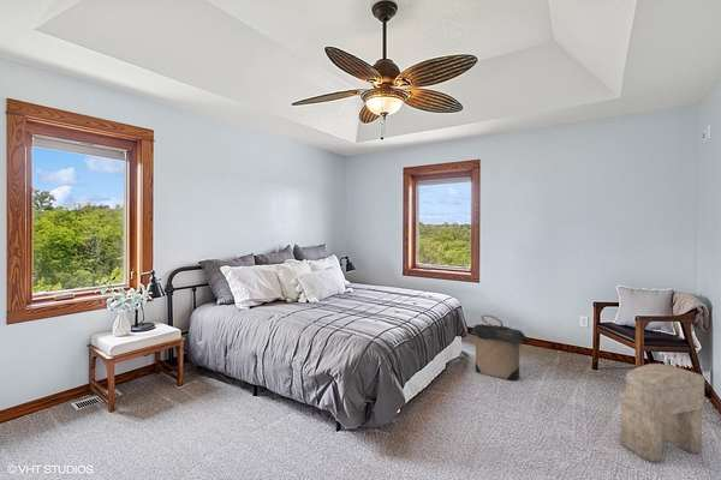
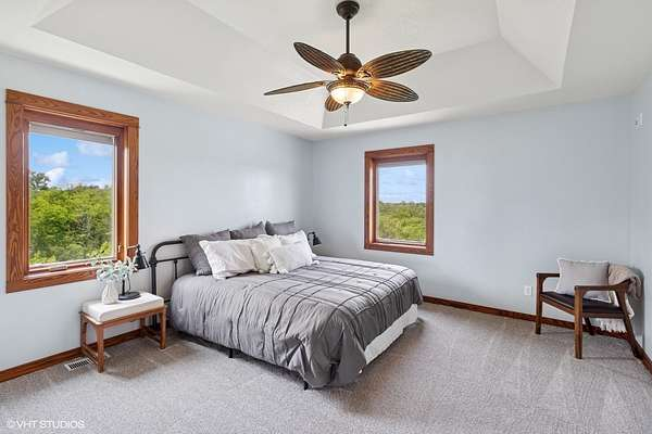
- laundry hamper [469,313,529,382]
- stool [618,362,705,463]
